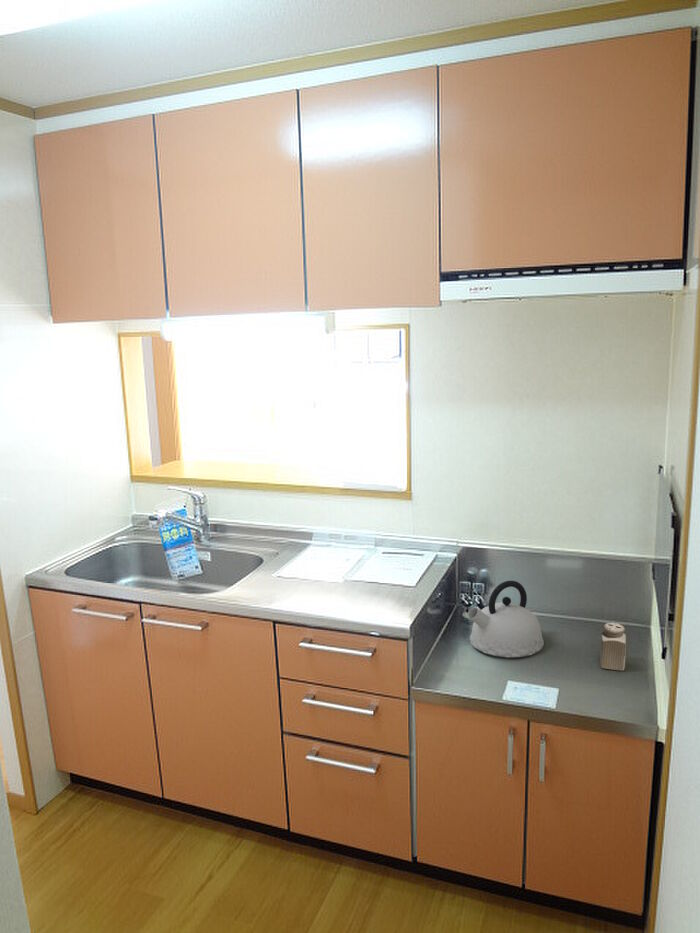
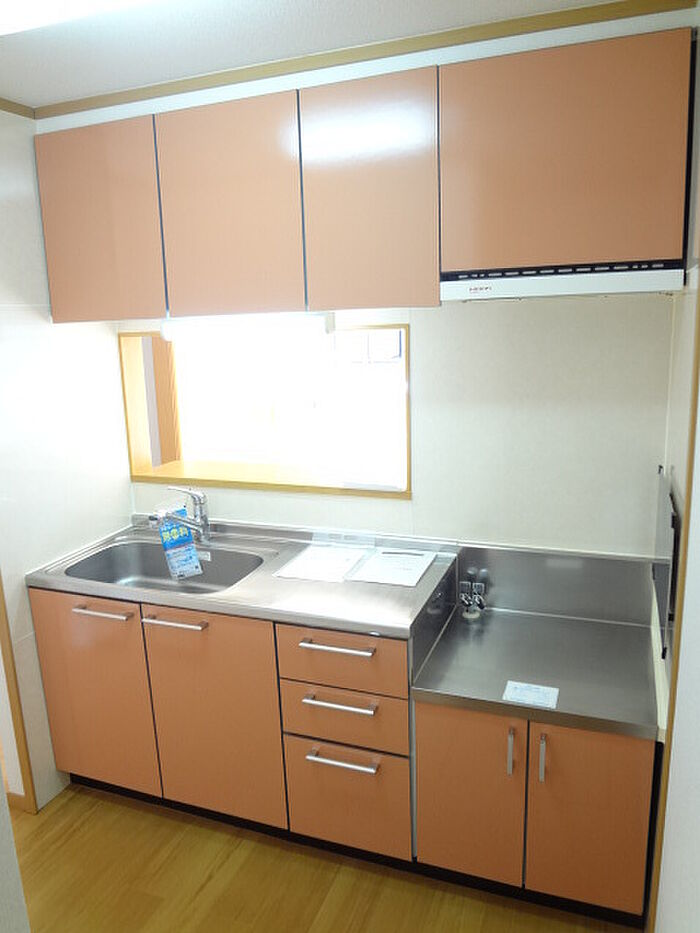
- kettle [467,580,545,658]
- salt shaker [599,622,627,671]
